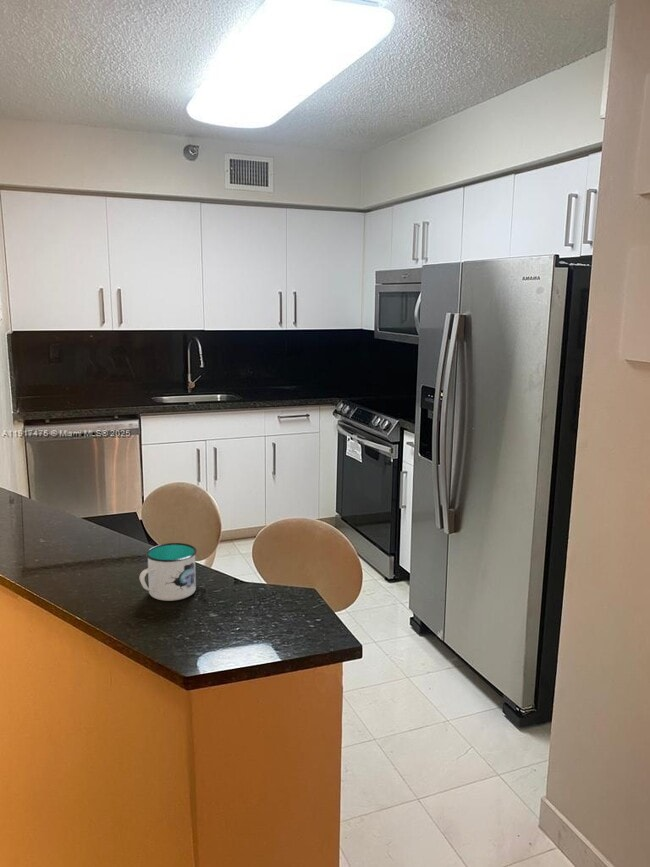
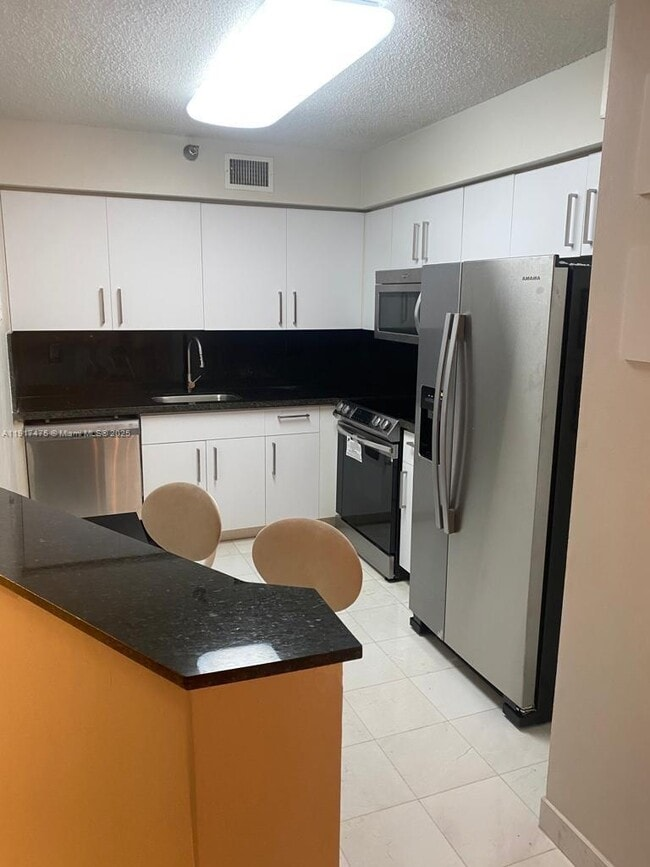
- mug [139,542,198,602]
